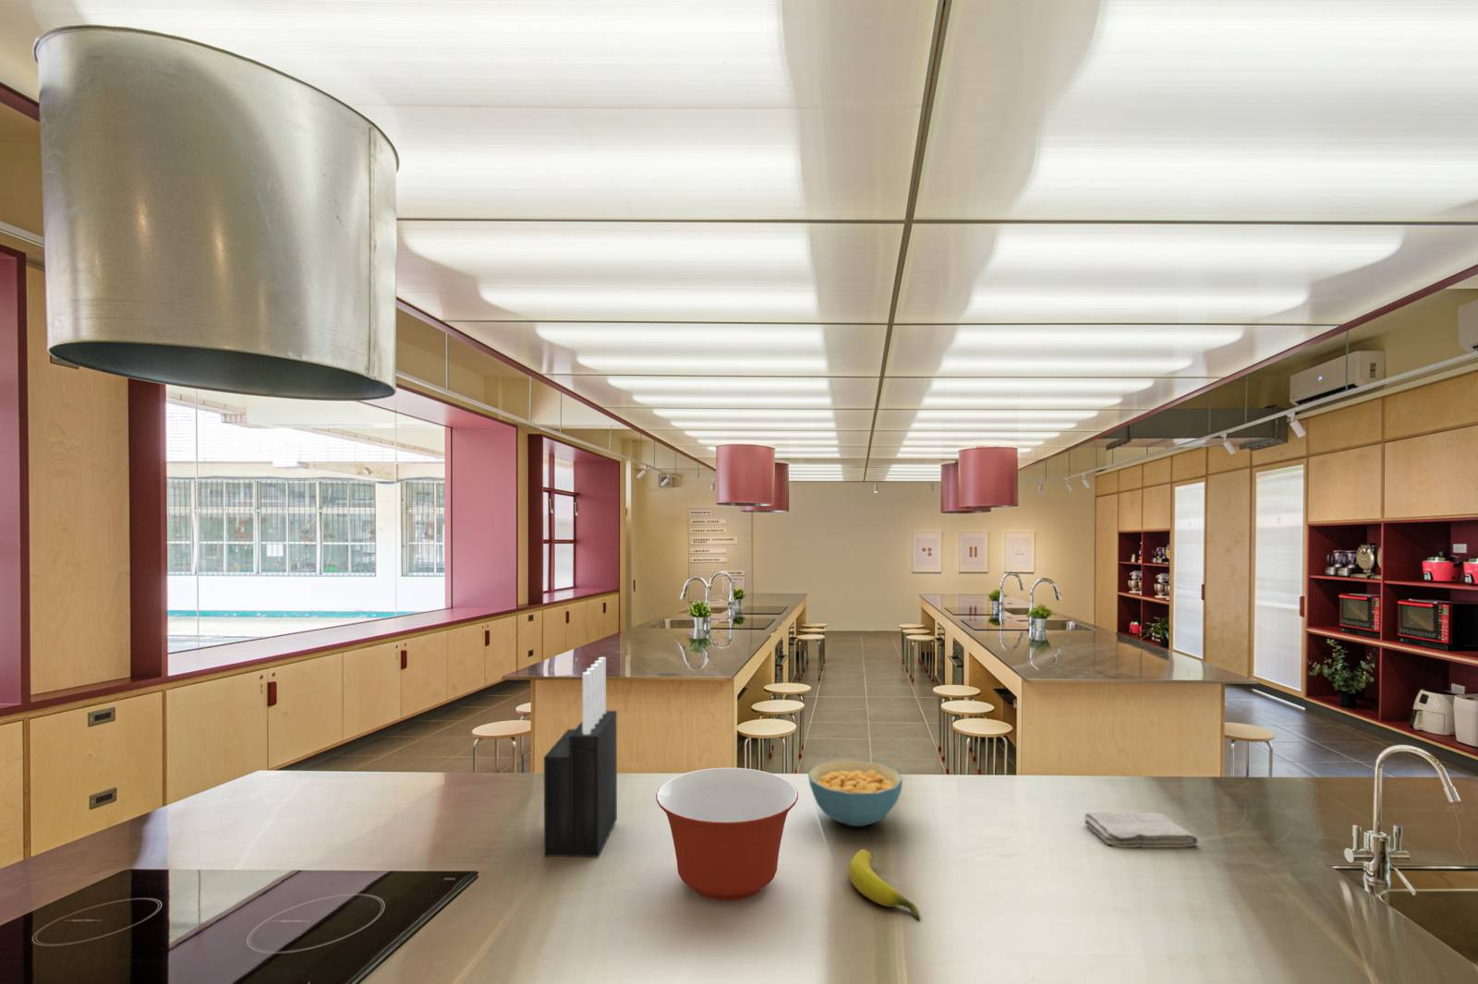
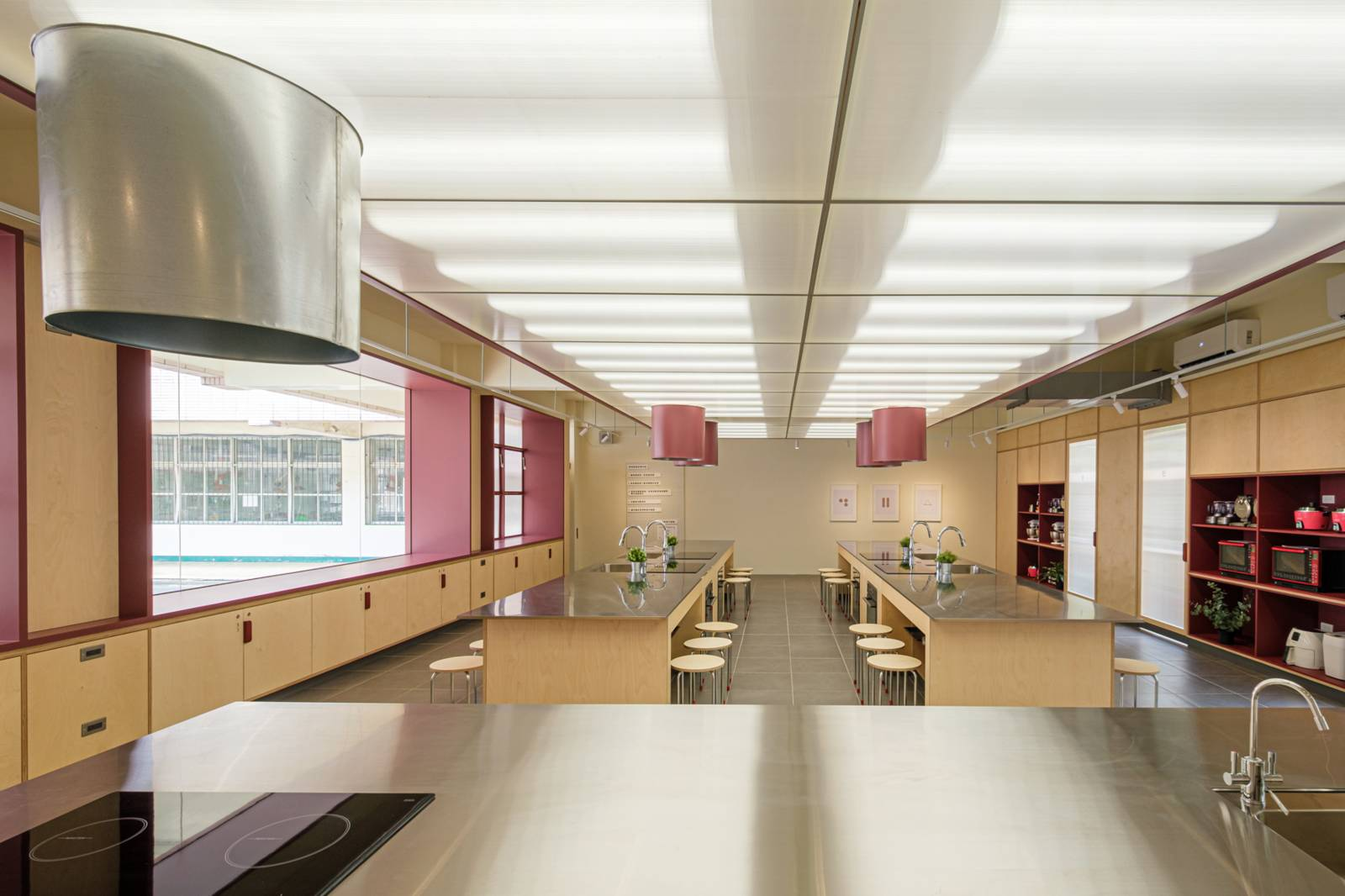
- knife block [543,657,618,859]
- cereal bowl [808,760,903,827]
- washcloth [1084,812,1199,848]
- banana [848,848,921,921]
- mixing bowl [655,767,799,902]
